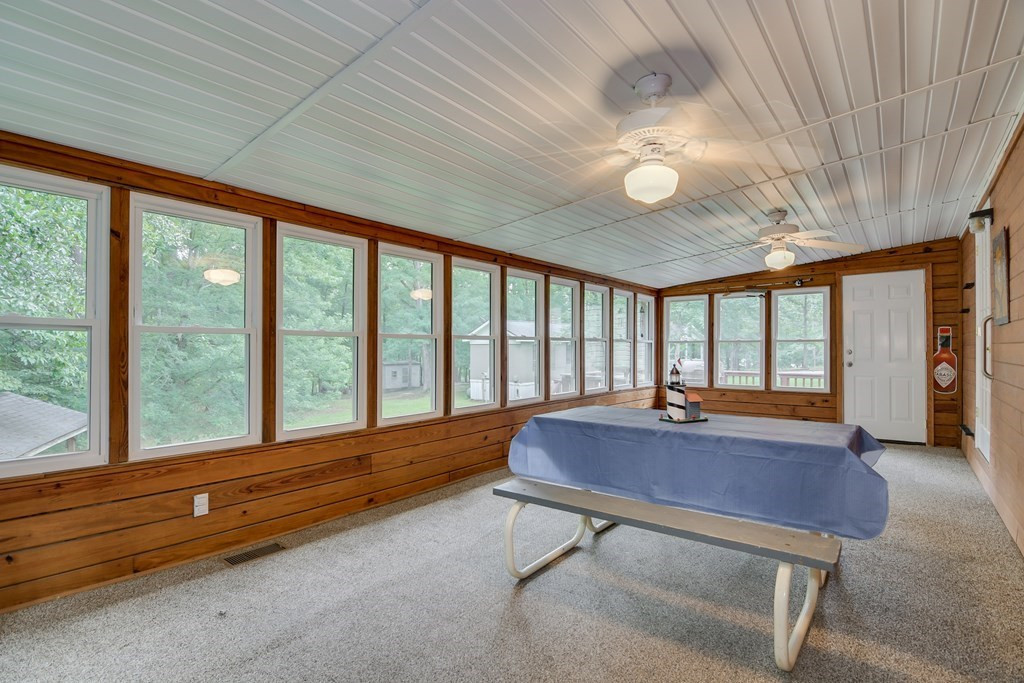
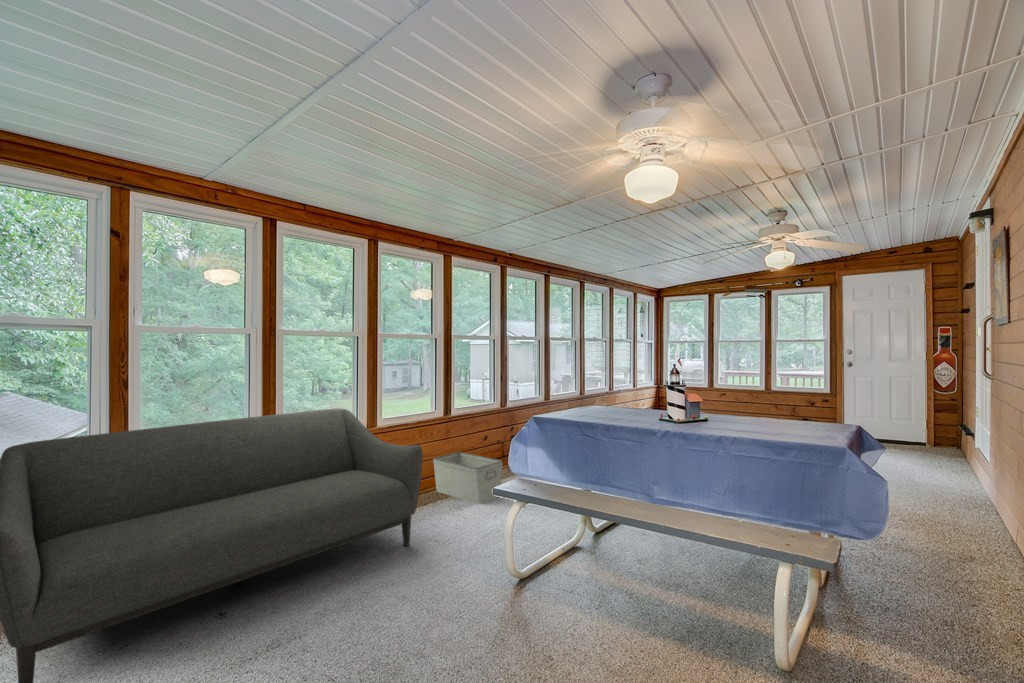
+ storage bin [432,451,504,505]
+ sofa [0,407,424,683]
